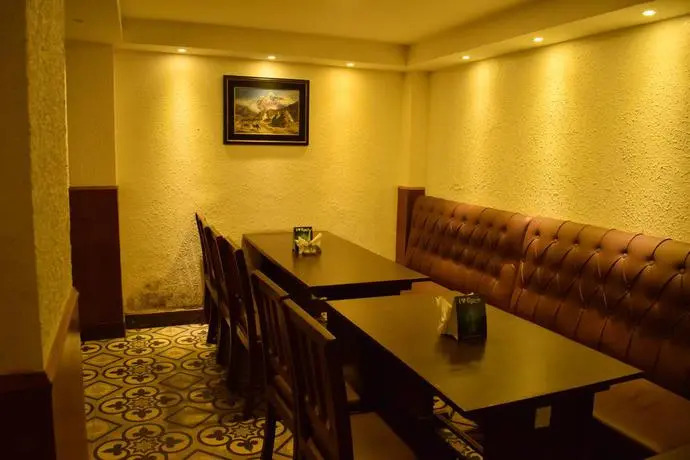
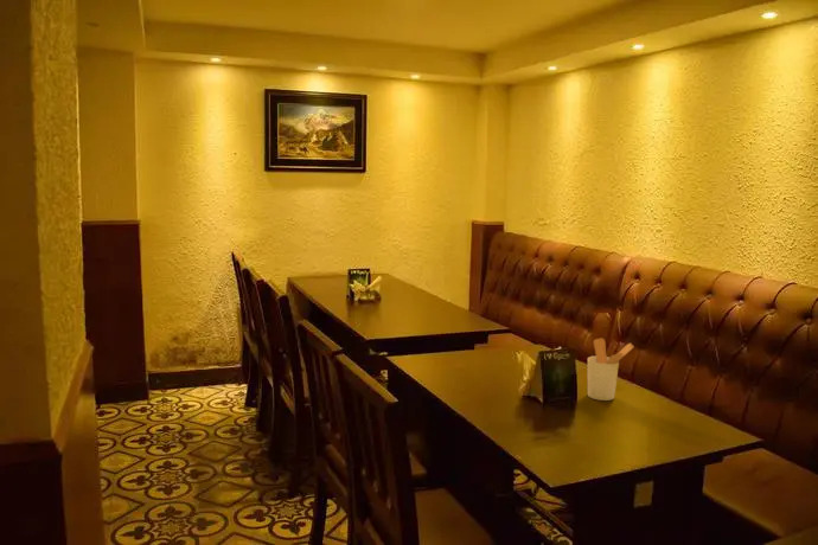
+ utensil holder [587,336,634,402]
